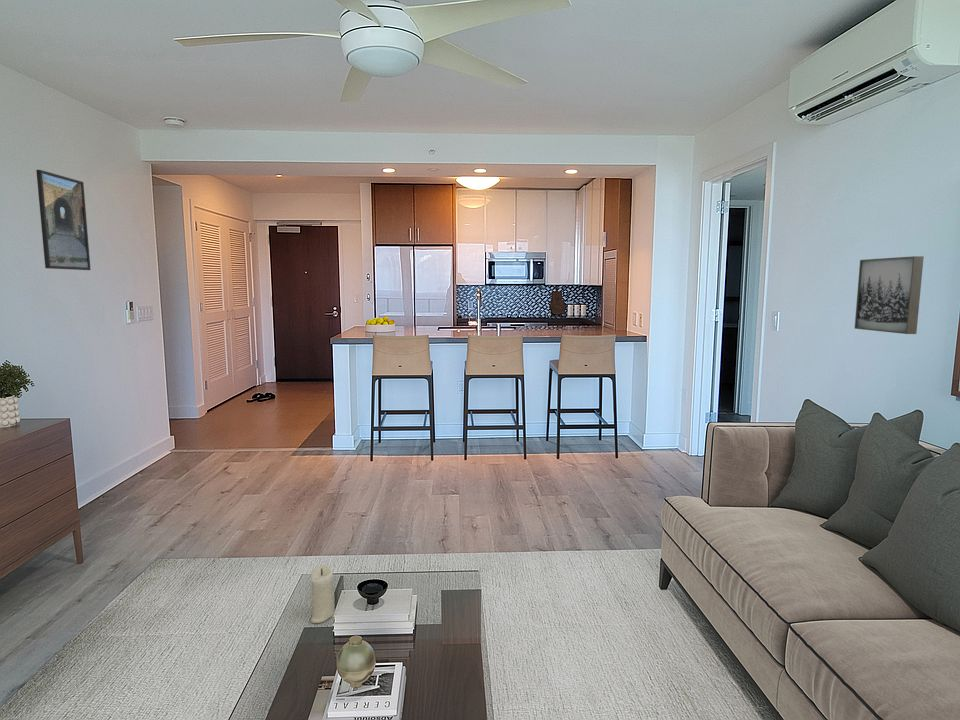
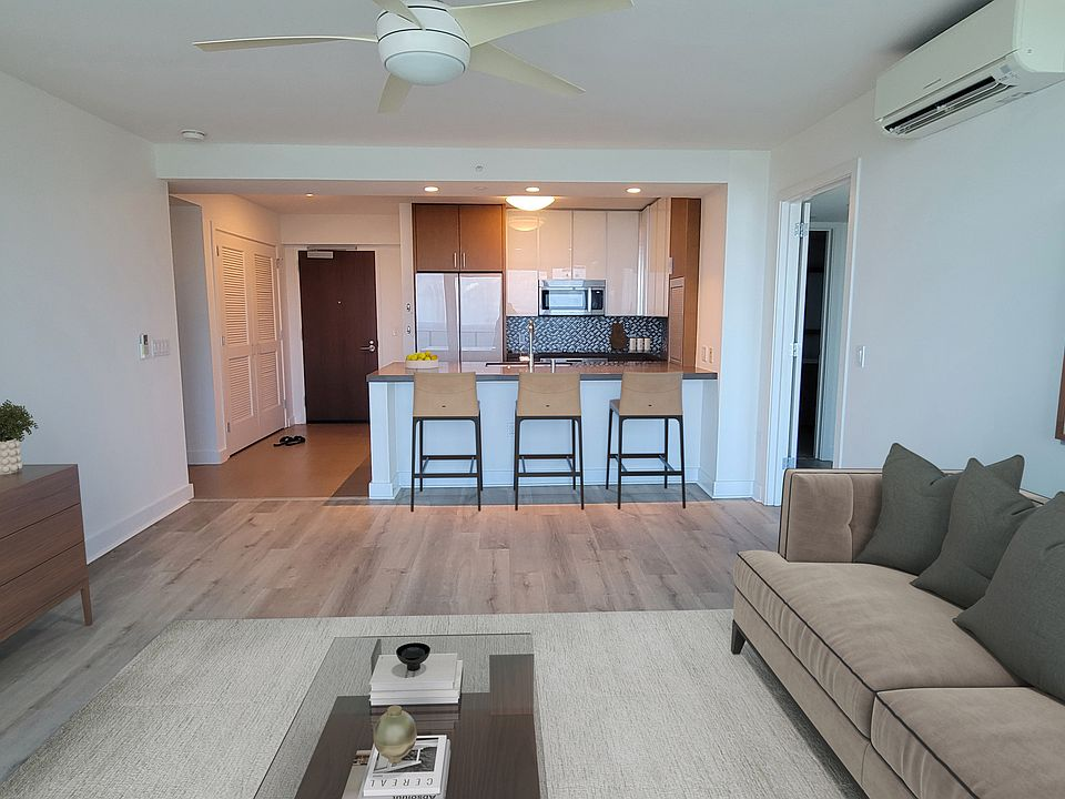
- candle [310,565,335,624]
- wall art [854,255,925,335]
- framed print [35,169,91,271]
